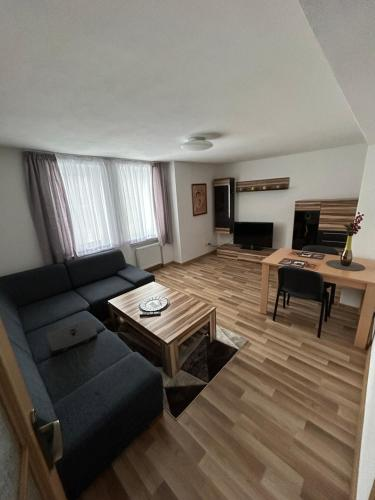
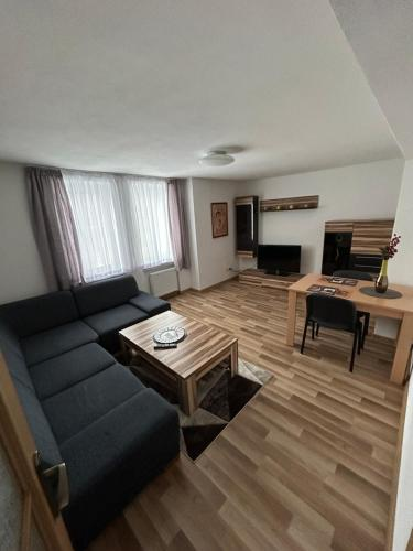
- laptop [46,317,99,356]
